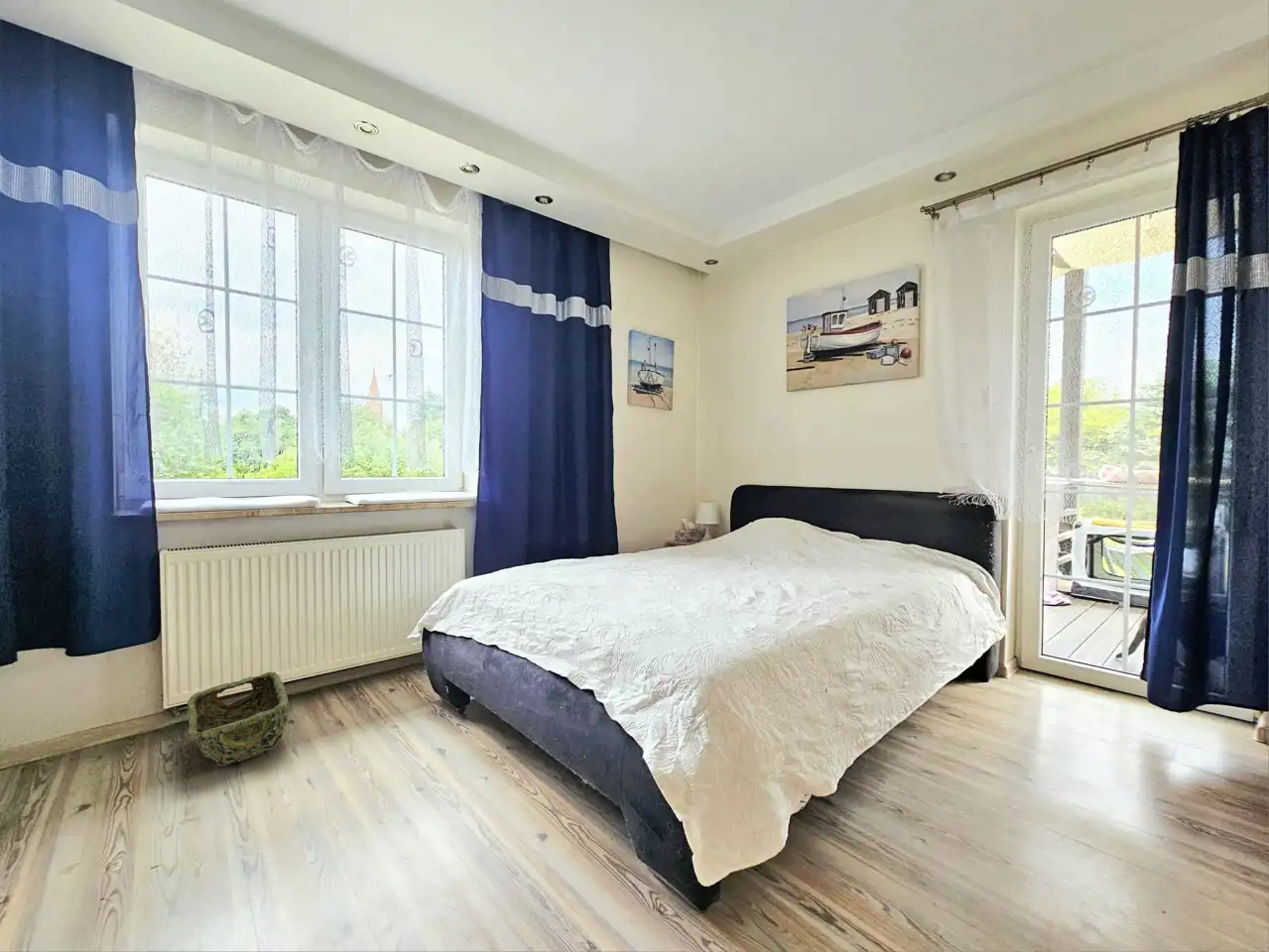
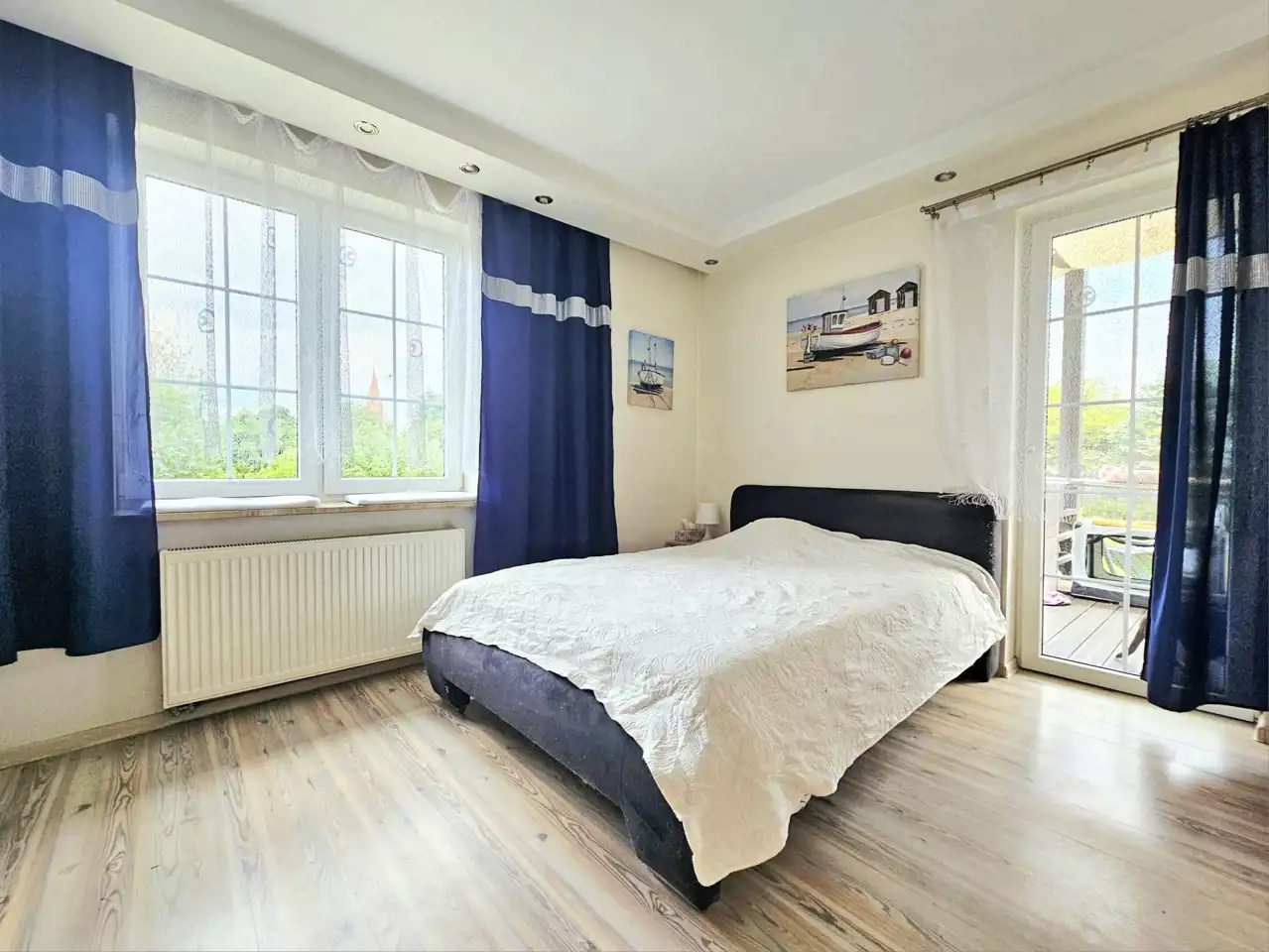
- woven basket [187,671,290,767]
